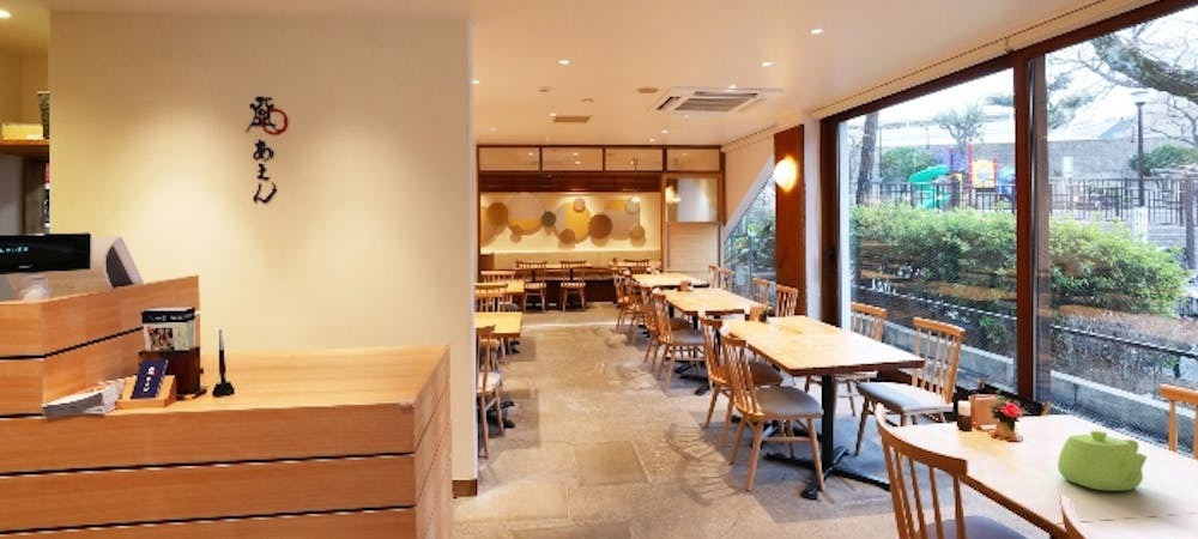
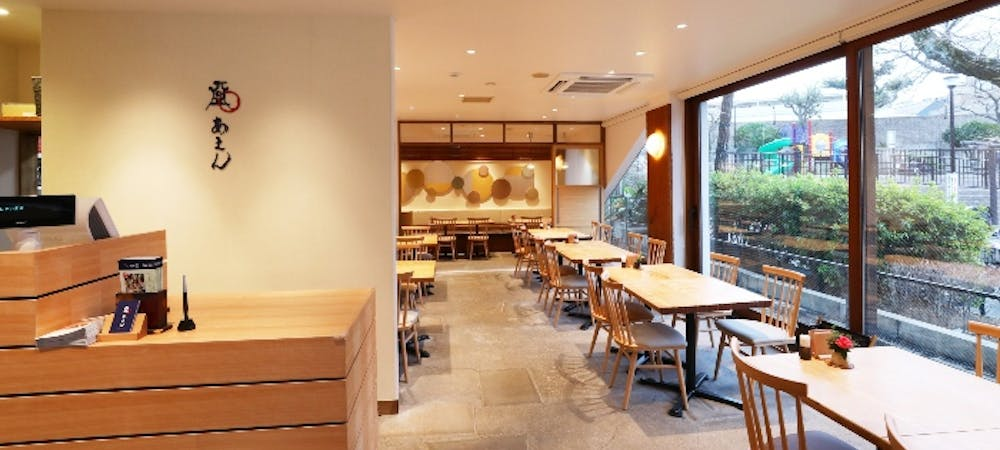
- teapot [1057,429,1148,491]
